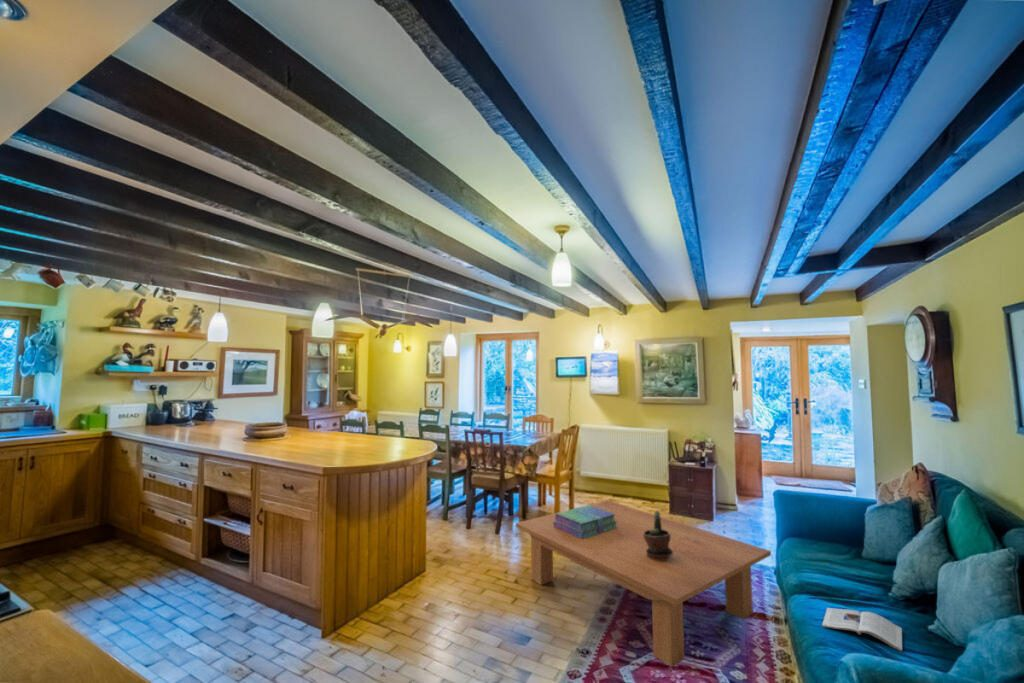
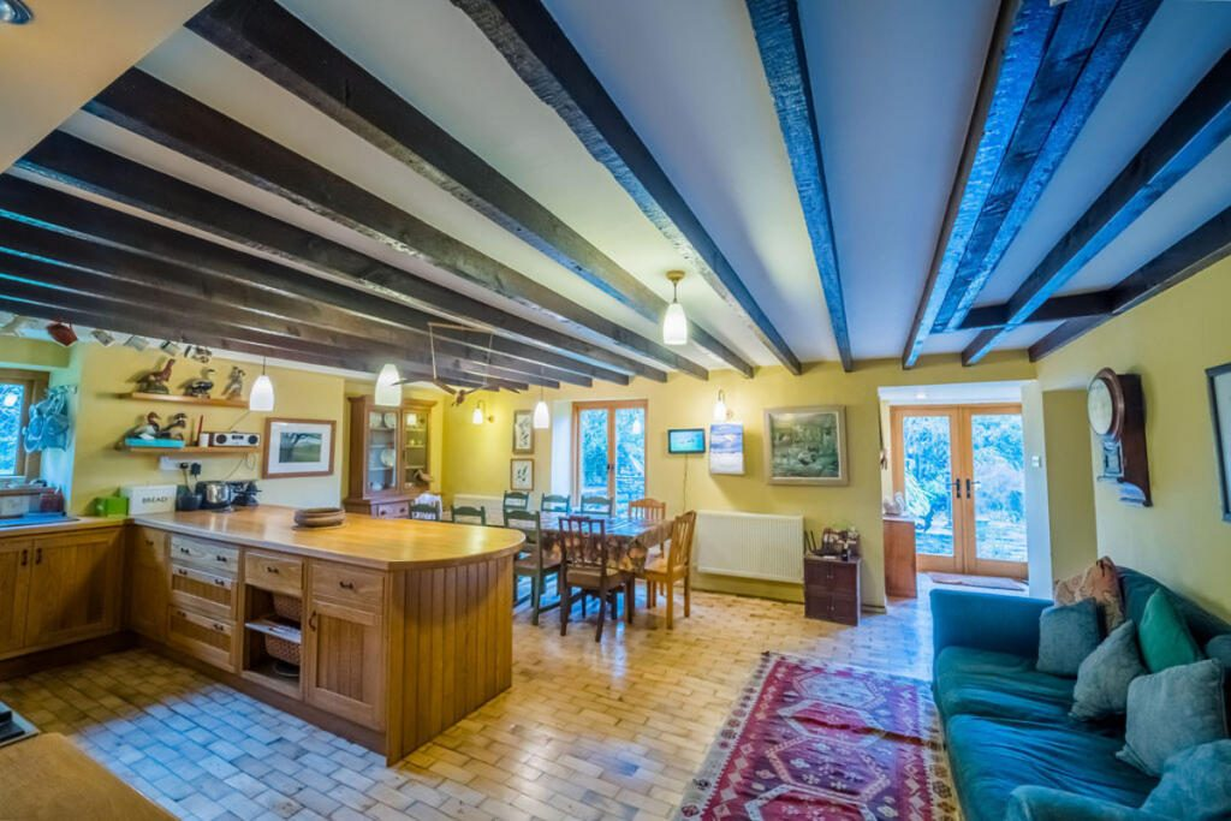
- stack of books [554,504,617,539]
- magazine [821,607,903,652]
- potted plant [643,509,673,560]
- coffee table [515,499,772,668]
